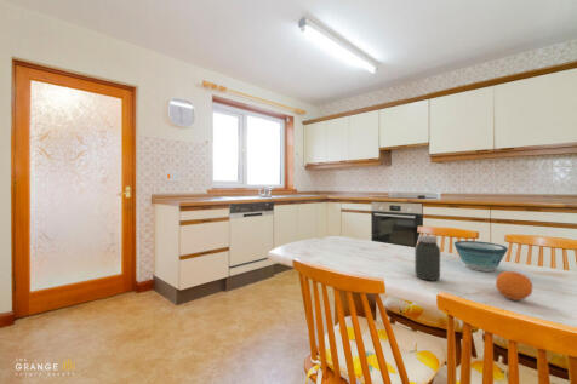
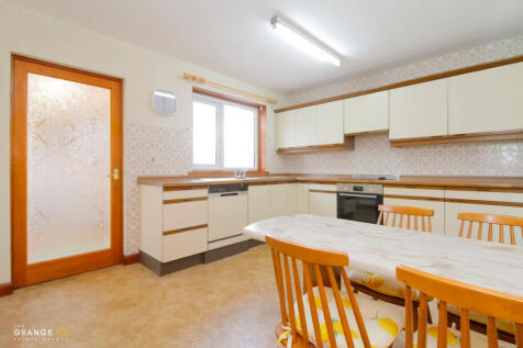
- bowl [453,240,509,273]
- fruit [495,270,533,302]
- jar [413,234,441,281]
